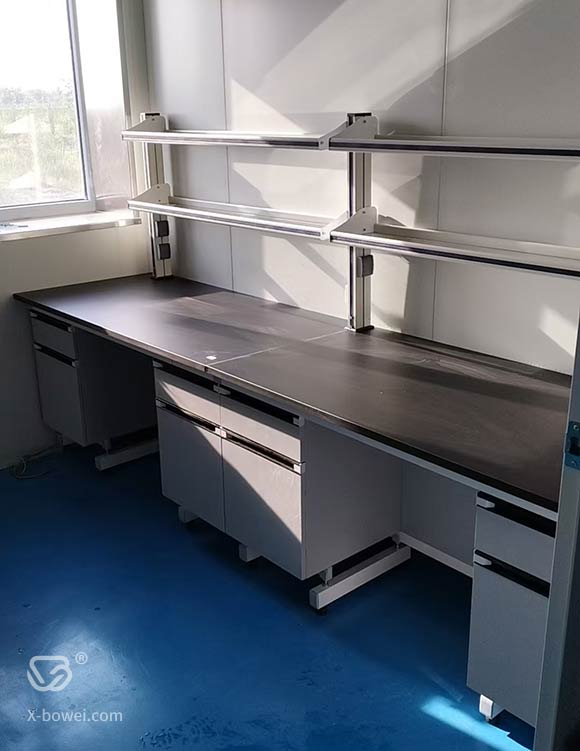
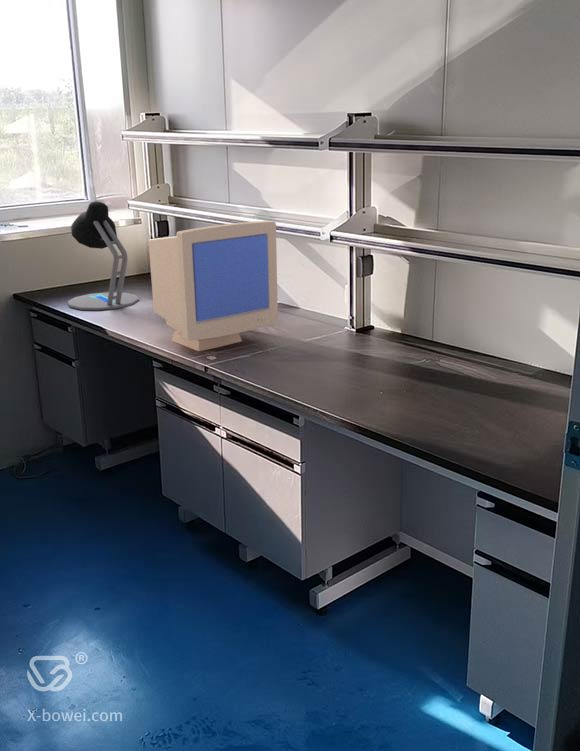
+ computer monitor [148,220,279,352]
+ desk lamp [67,200,140,311]
